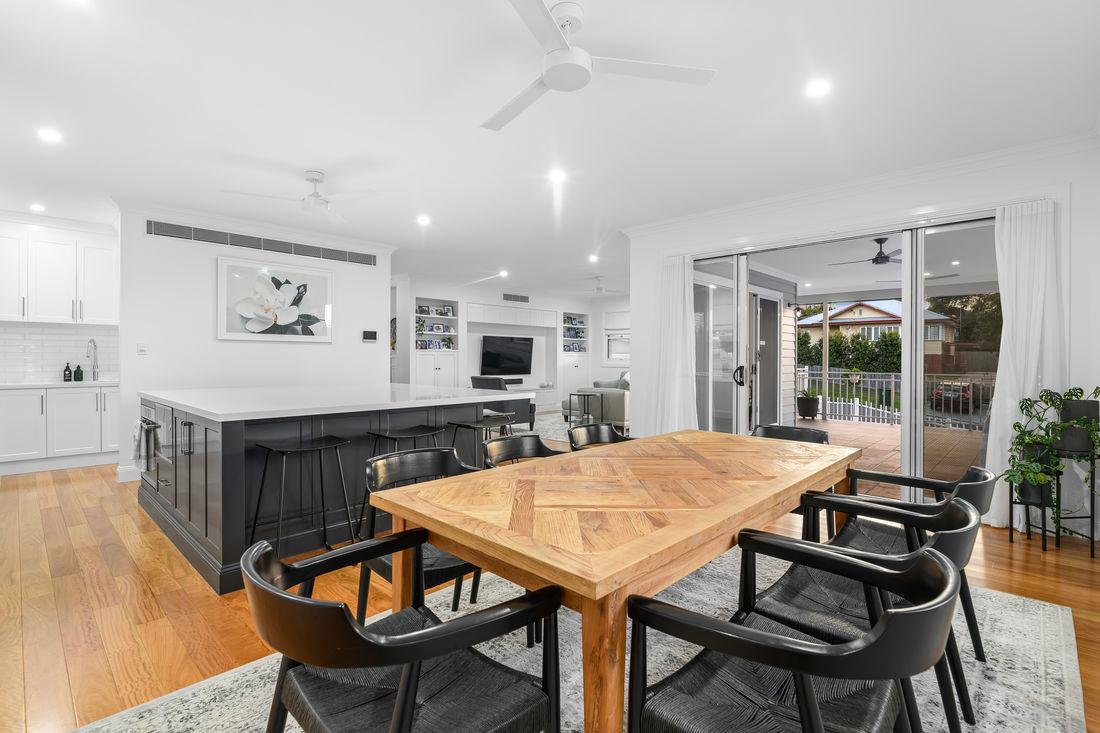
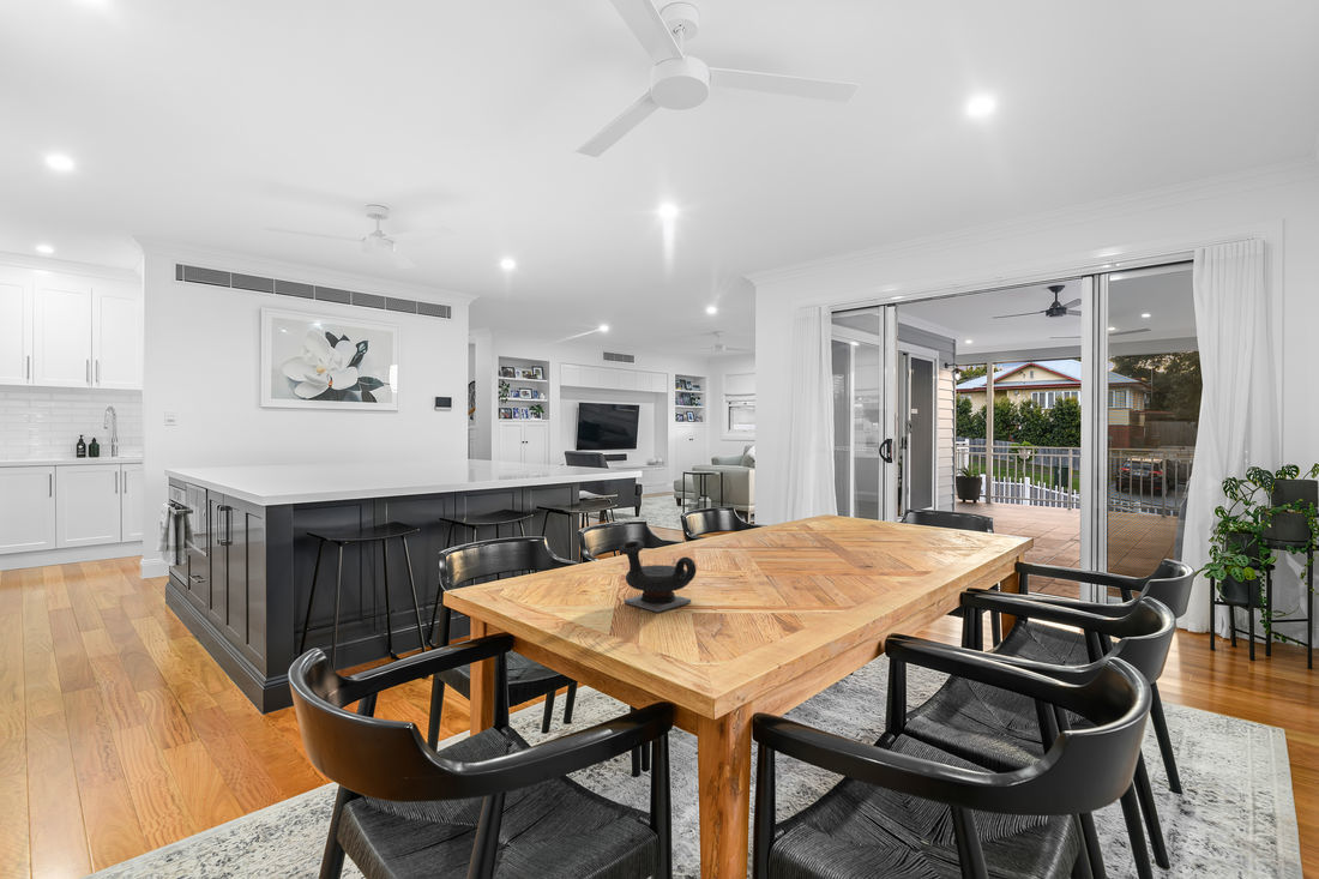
+ teapot [618,540,697,613]
